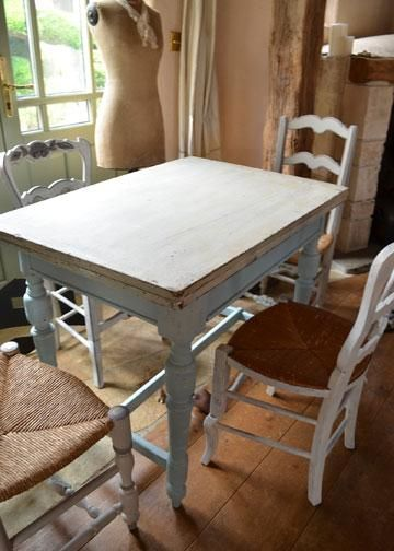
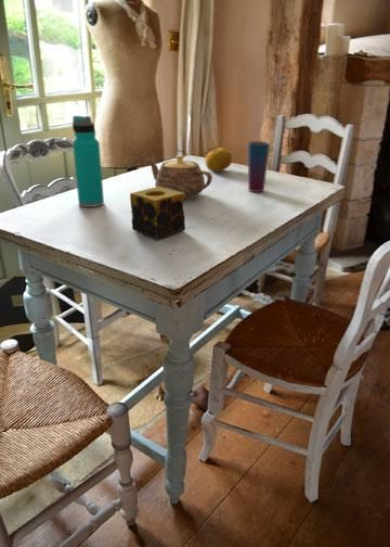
+ candle [129,187,186,240]
+ cup [247,140,271,193]
+ teapot [145,154,213,200]
+ water bottle [72,115,105,208]
+ fruit [204,147,233,173]
